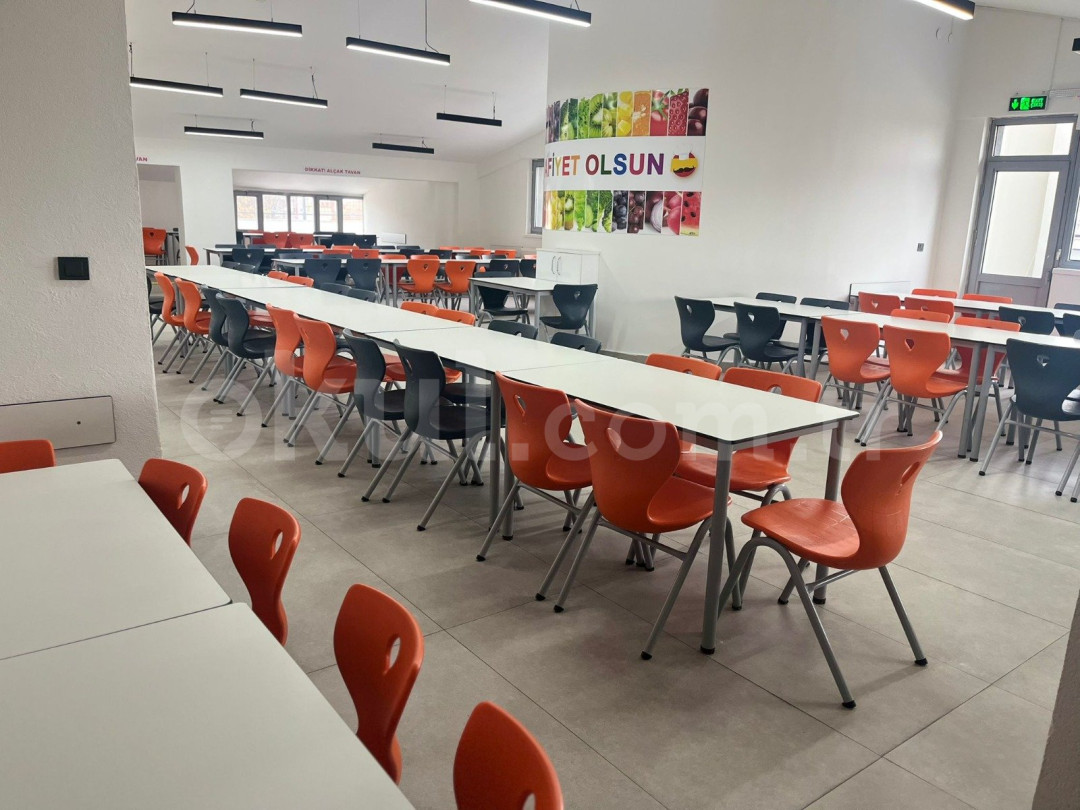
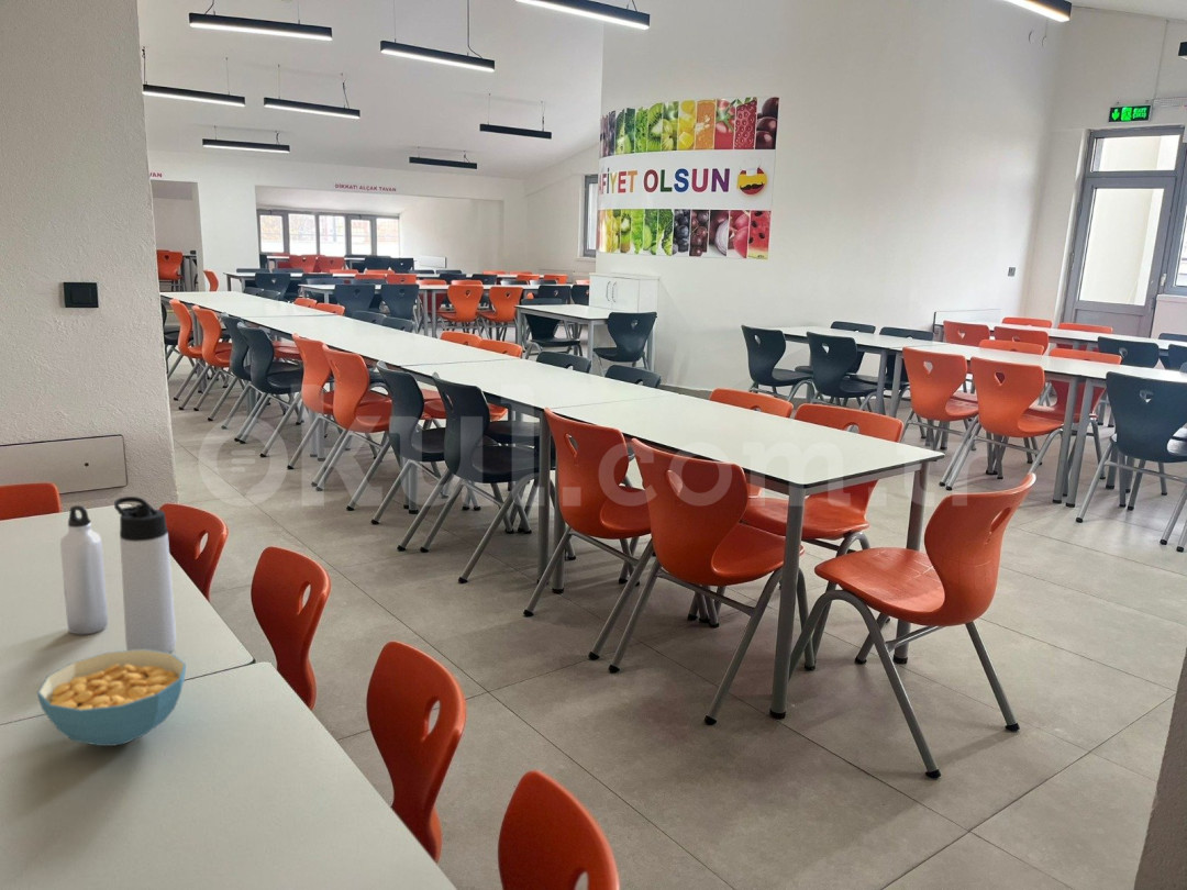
+ thermos bottle [113,496,177,654]
+ water bottle [59,504,109,635]
+ cereal bowl [36,649,187,747]
